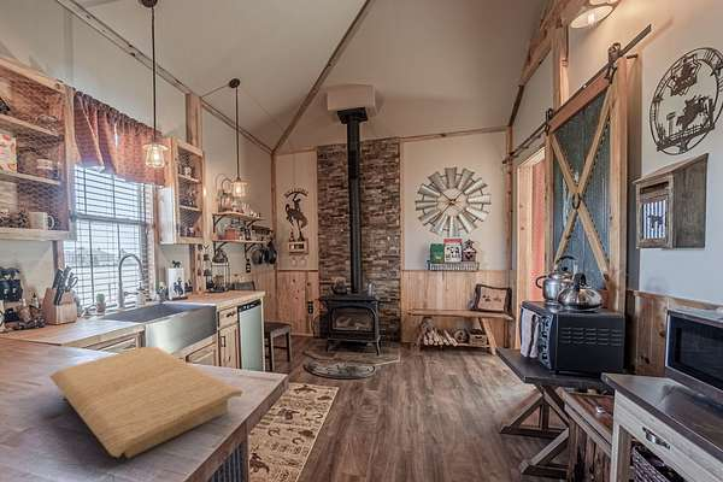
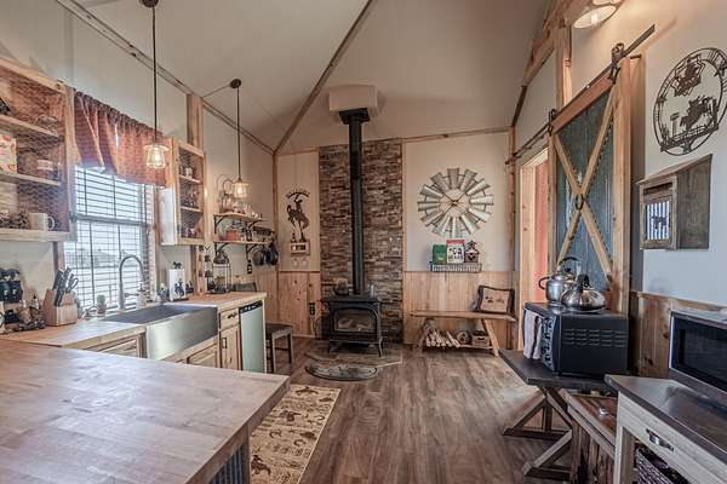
- cutting board [49,345,243,459]
